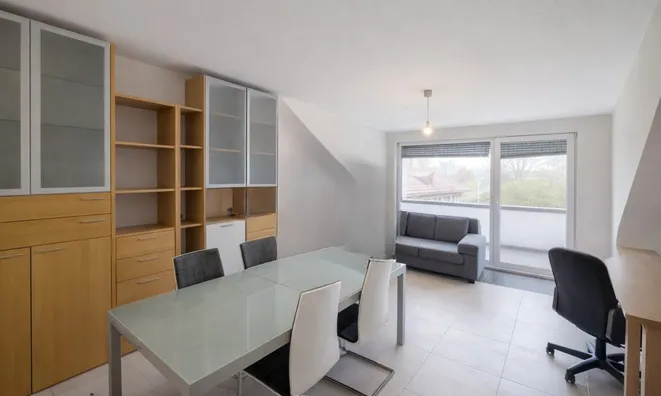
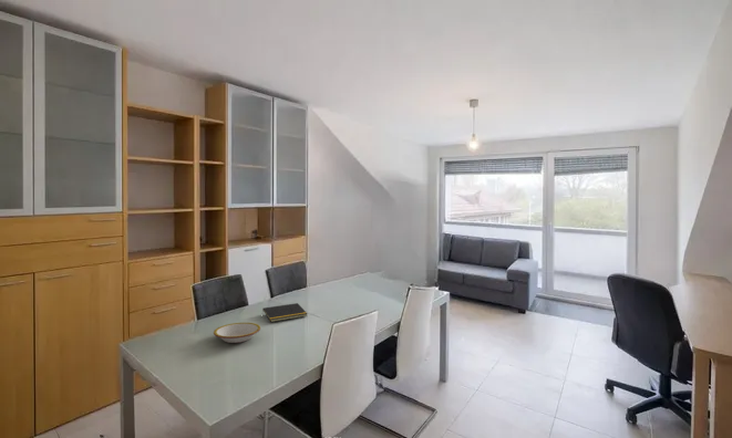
+ notepad [261,302,309,323]
+ bowl [213,322,261,344]
